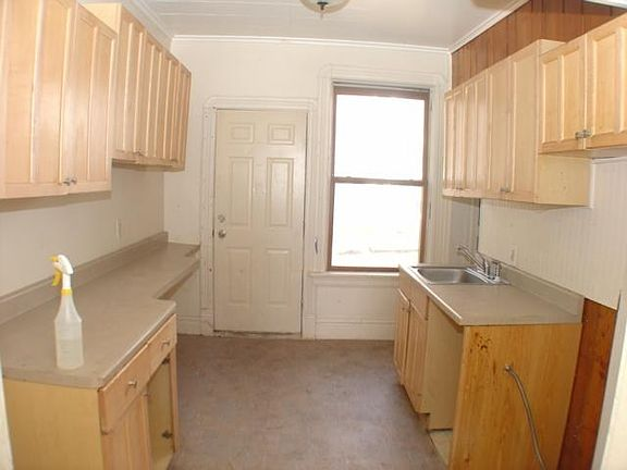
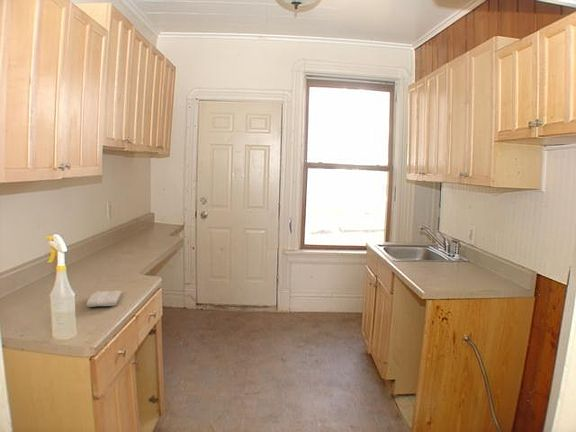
+ washcloth [86,290,123,308]
